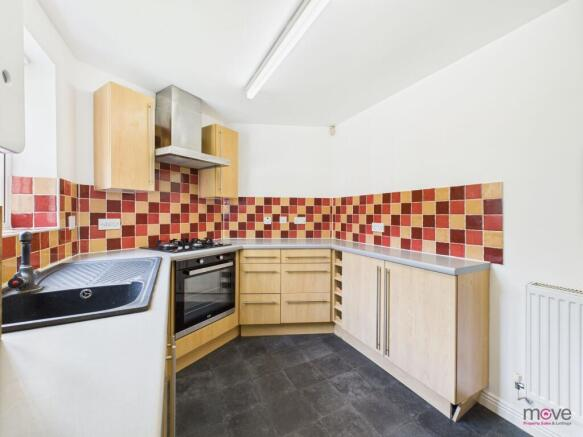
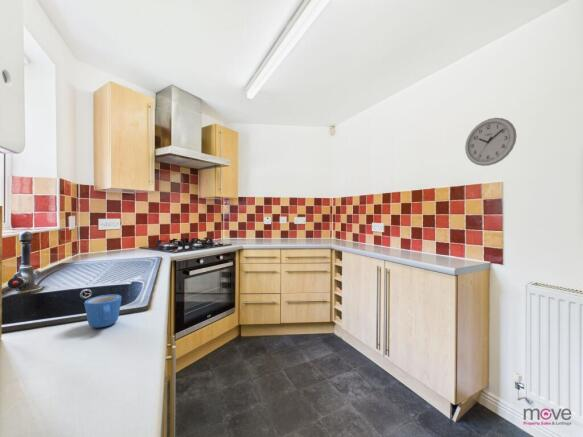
+ wall clock [464,117,518,167]
+ mug [83,293,122,329]
